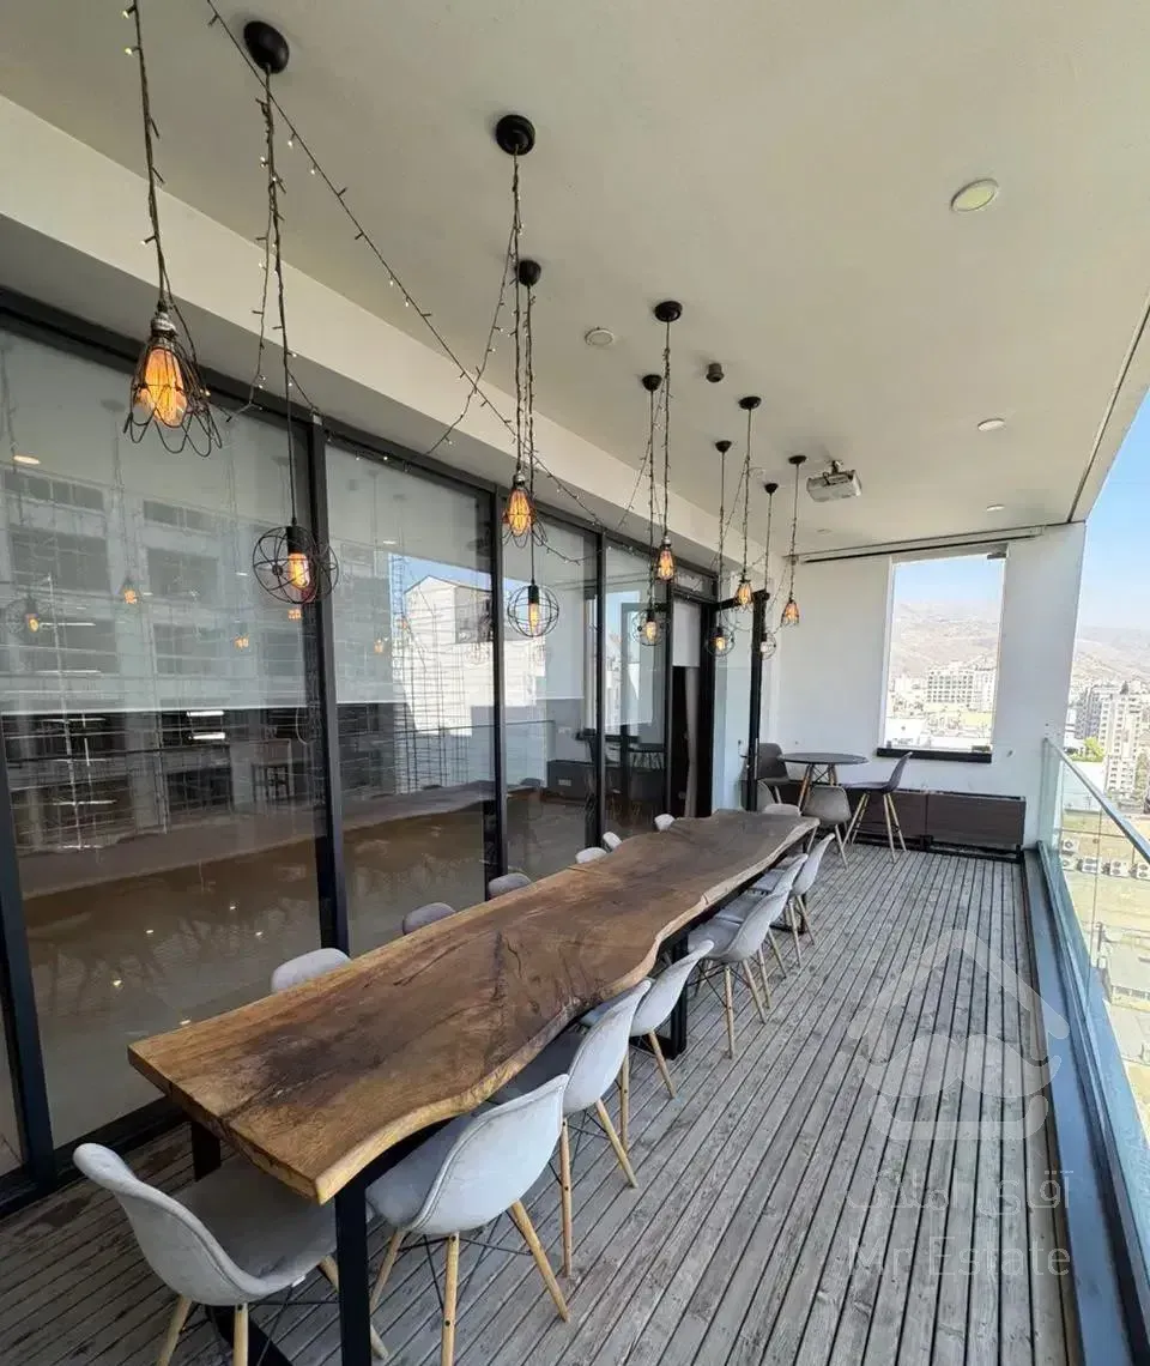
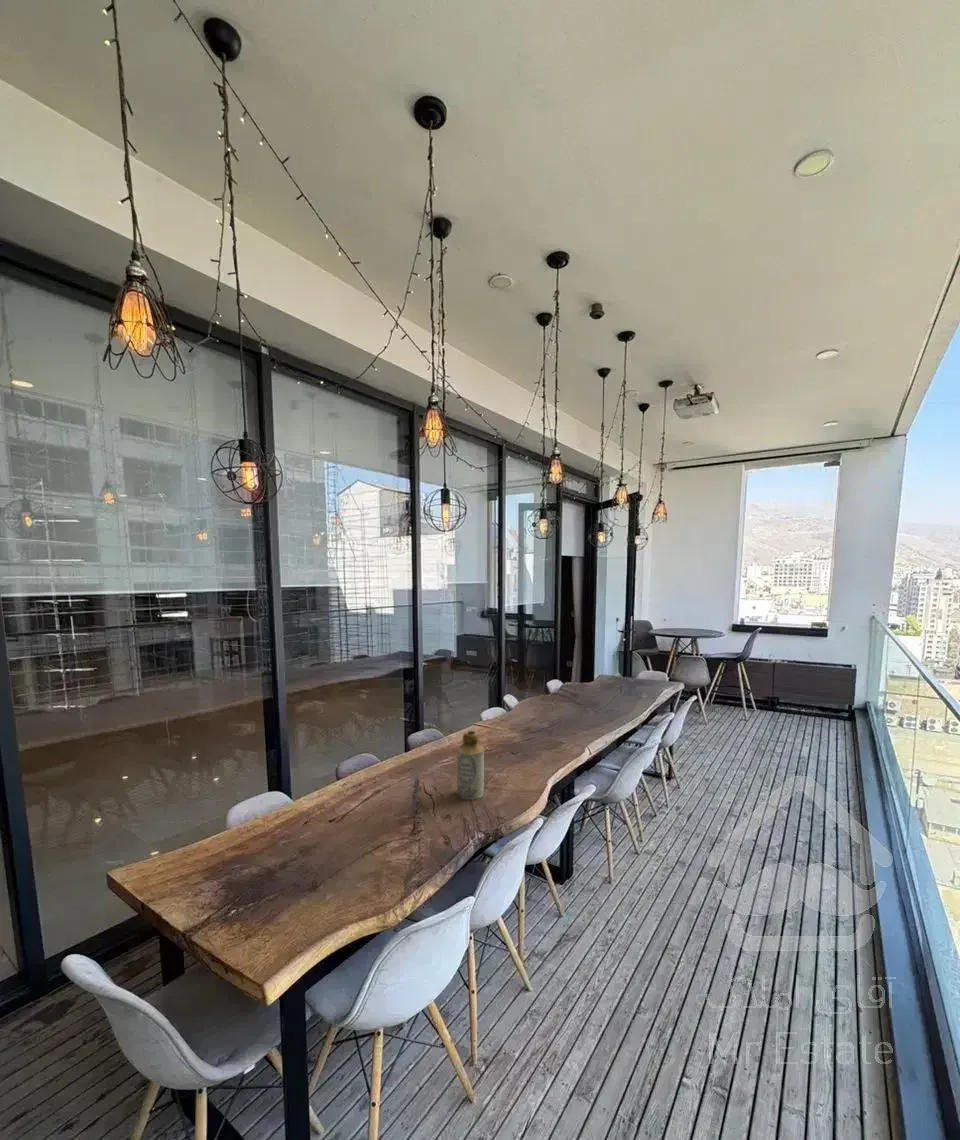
+ bottle [456,730,485,801]
